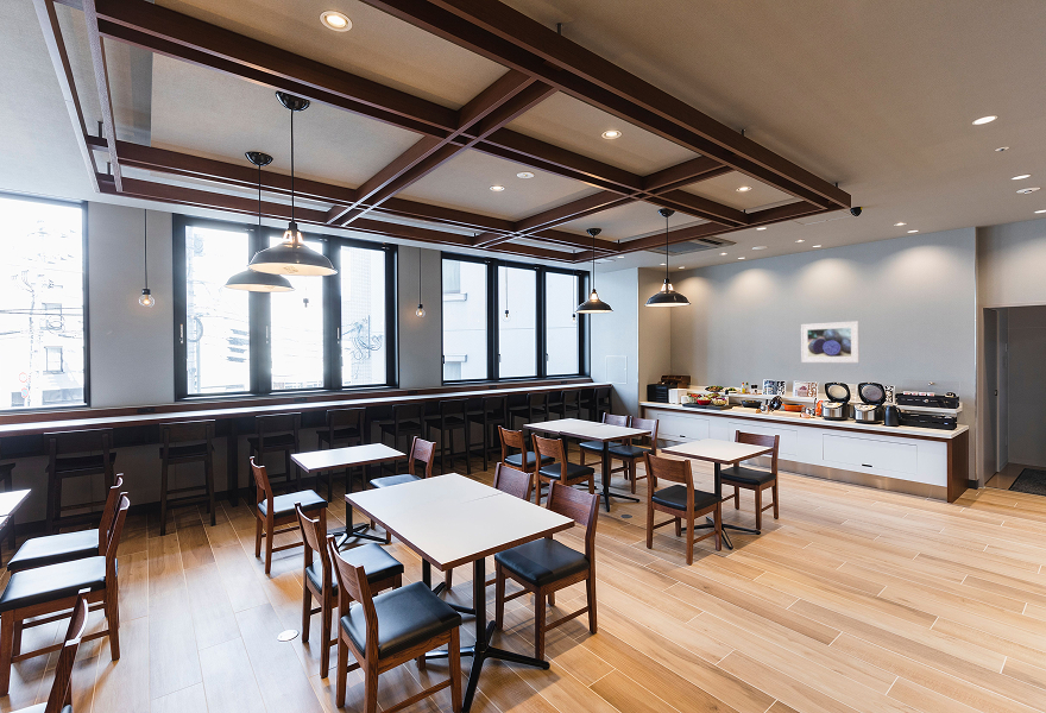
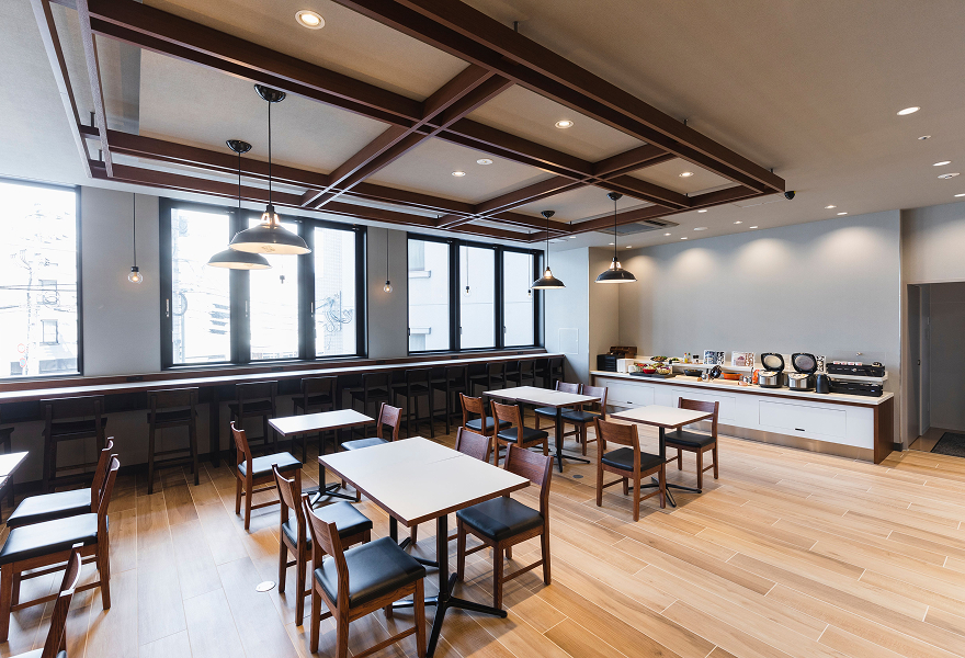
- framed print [800,320,861,364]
